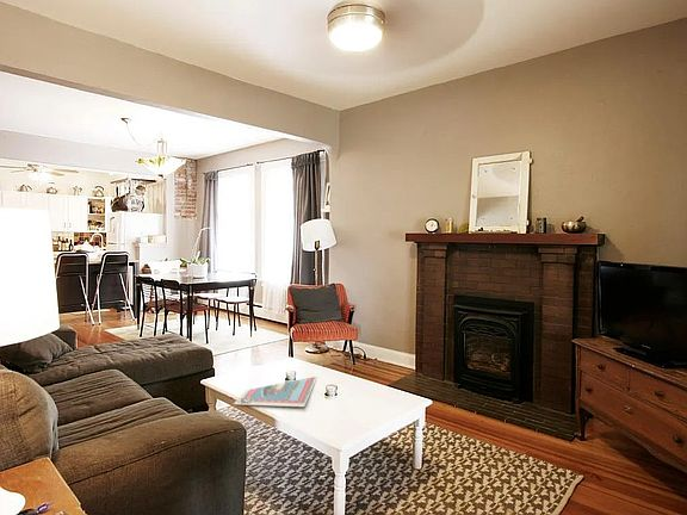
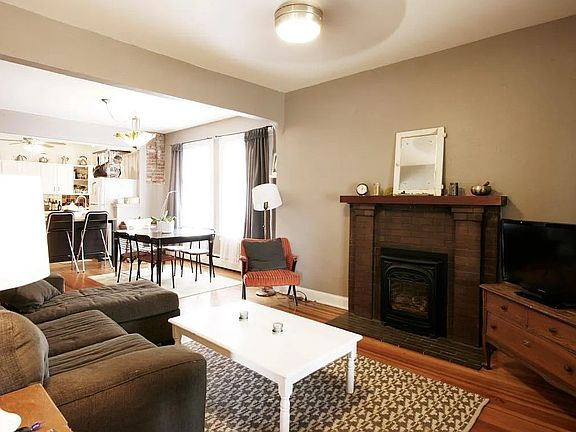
- postcard [233,376,318,408]
